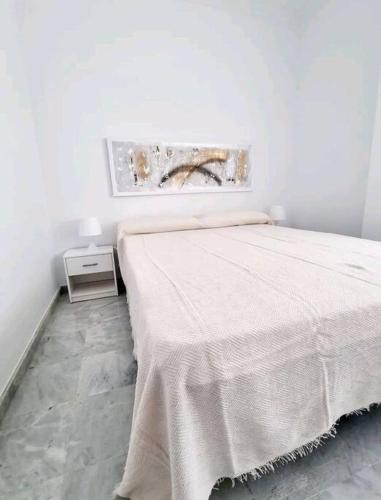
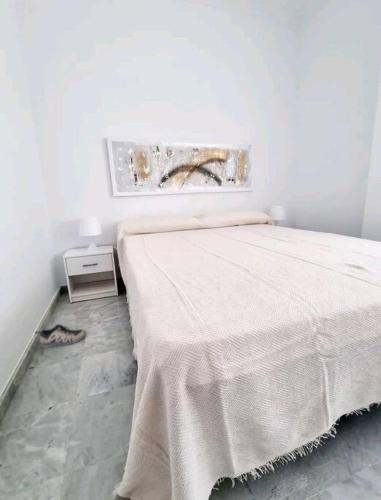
+ shoe [34,323,86,349]
